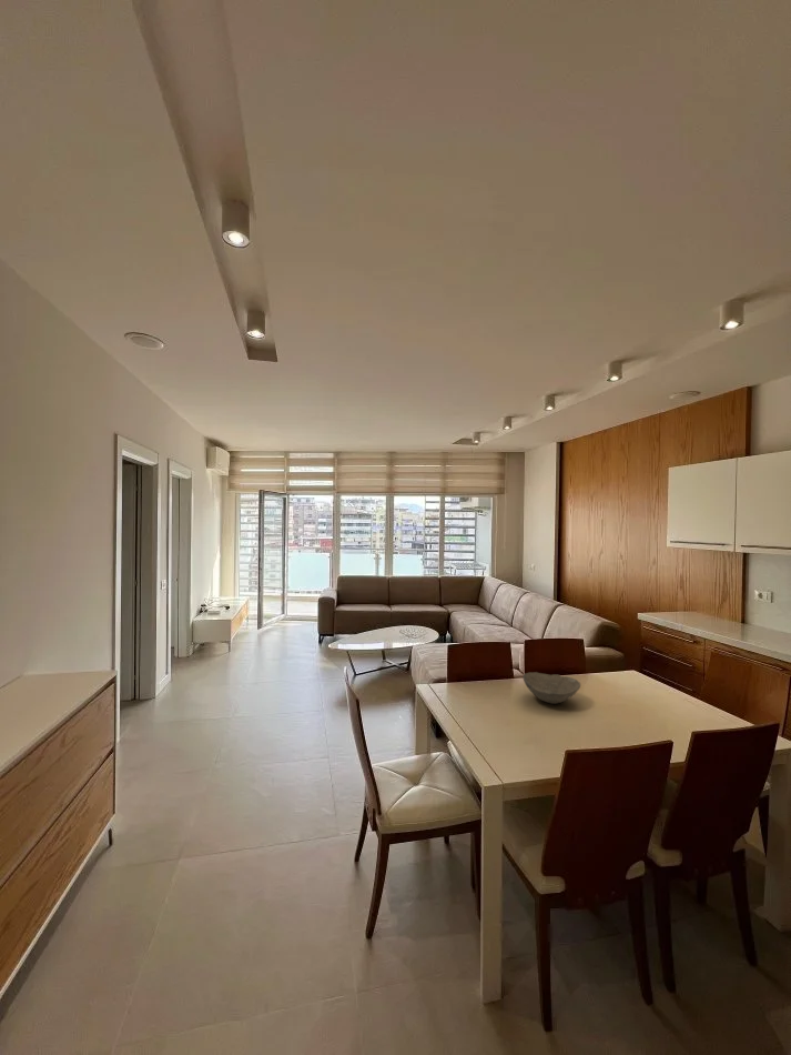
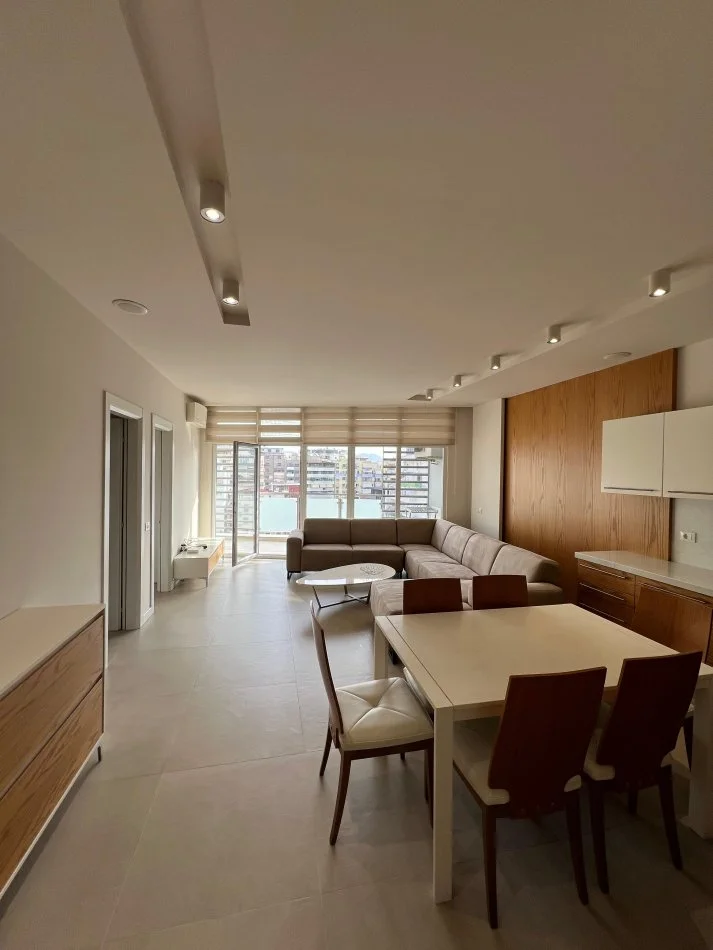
- bowl [521,671,581,705]
